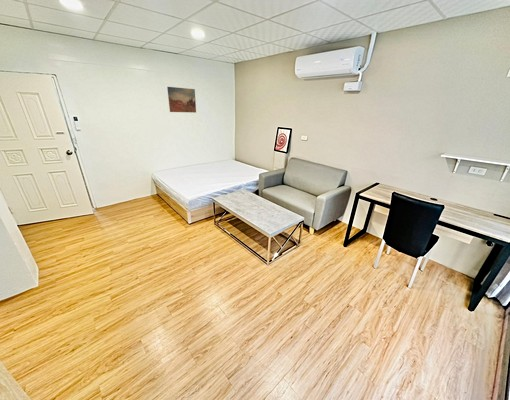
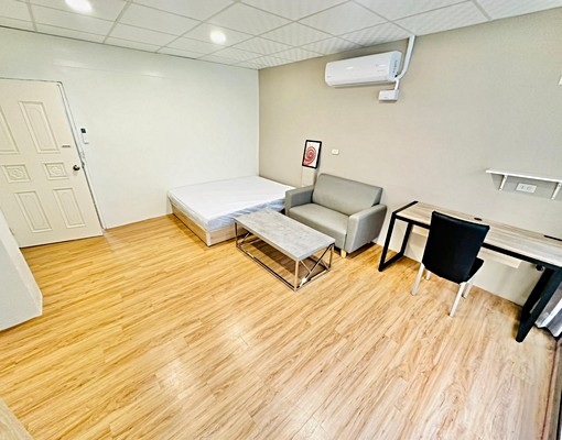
- wall art [166,86,197,113]
